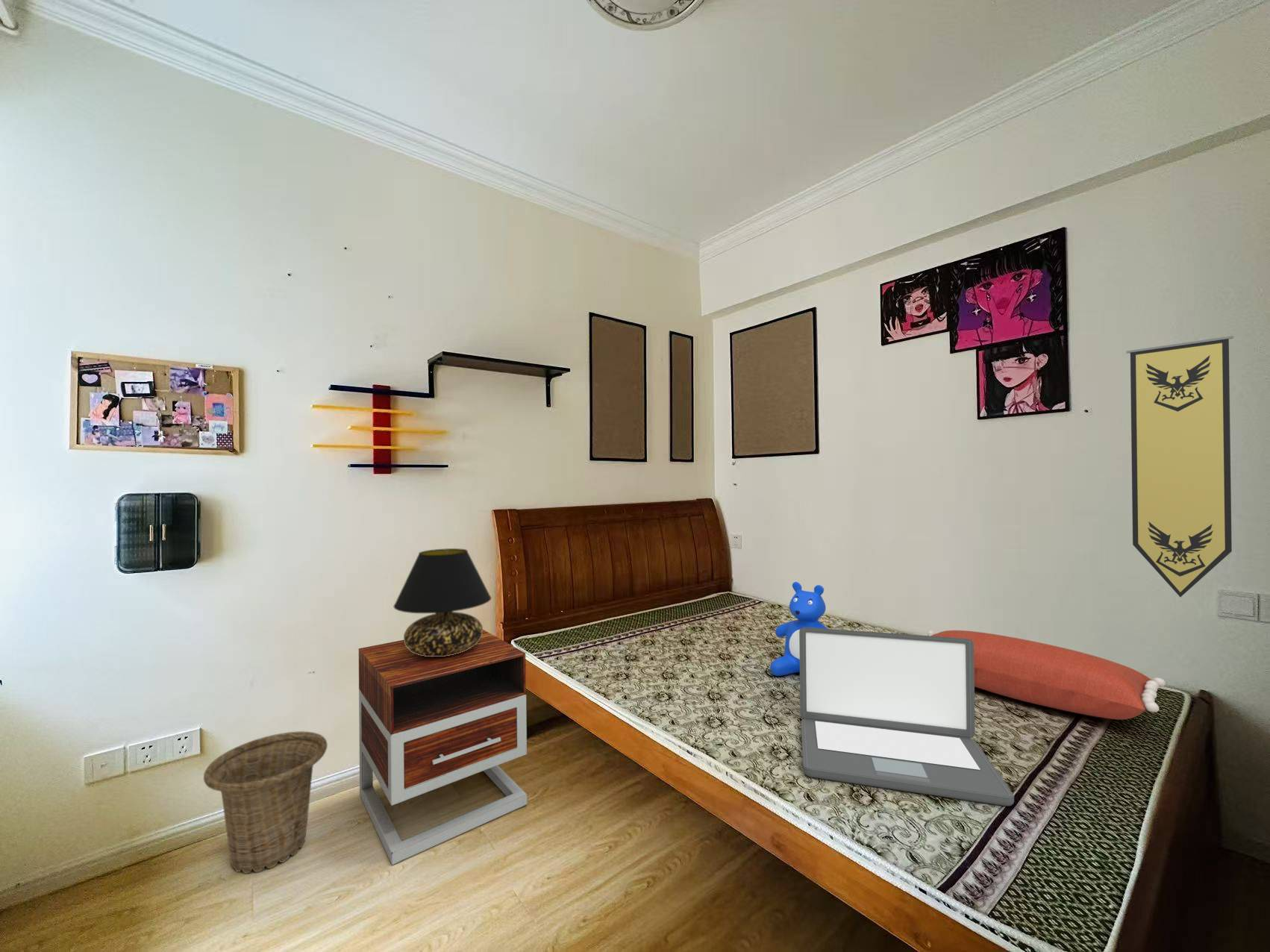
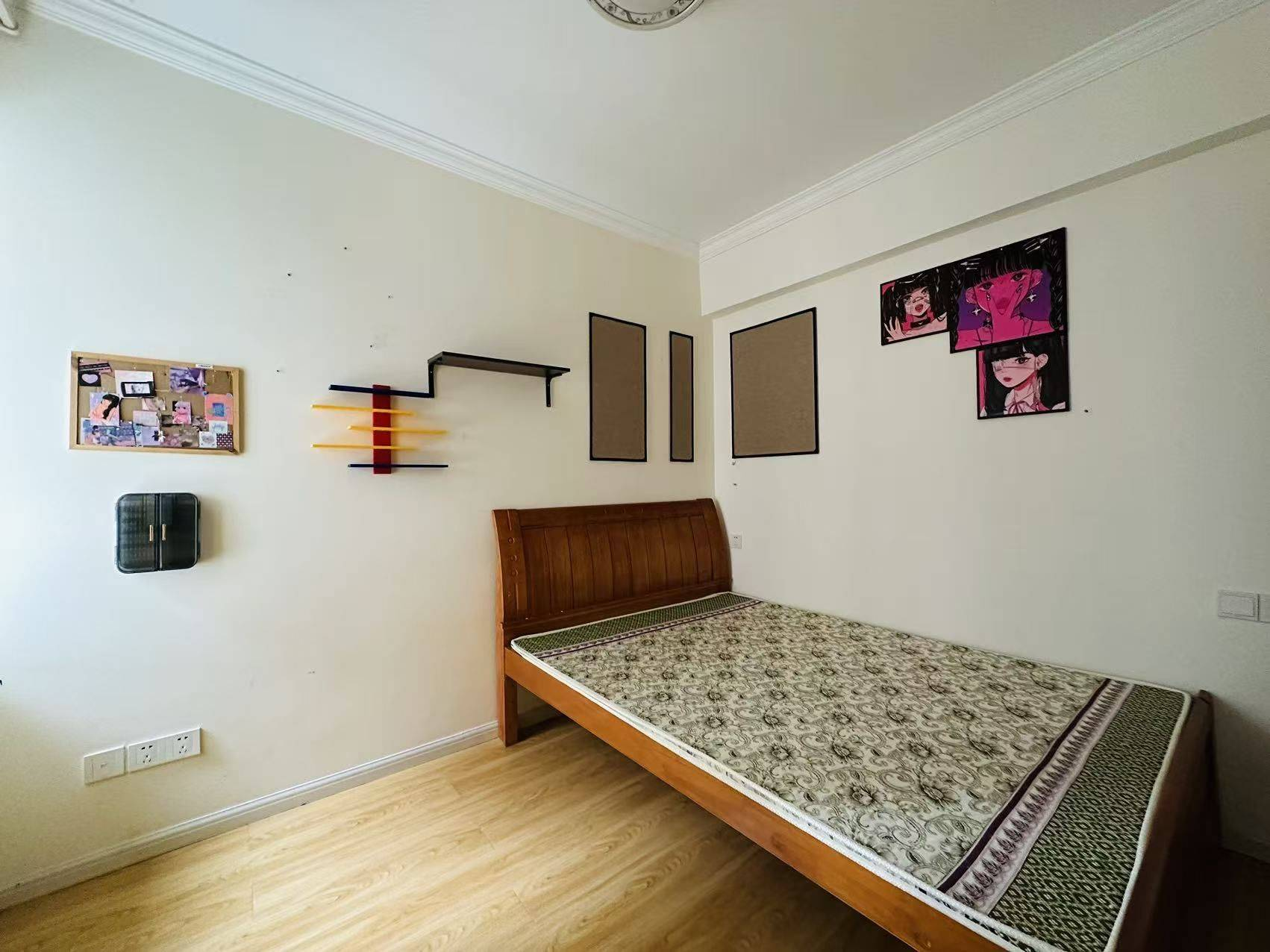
- basket [203,730,328,874]
- table lamp [393,548,492,657]
- pillow [927,630,1166,720]
- teddy bear [769,581,829,677]
- nightstand [358,629,528,865]
- laptop [799,627,1015,807]
- pennant [1125,335,1234,598]
